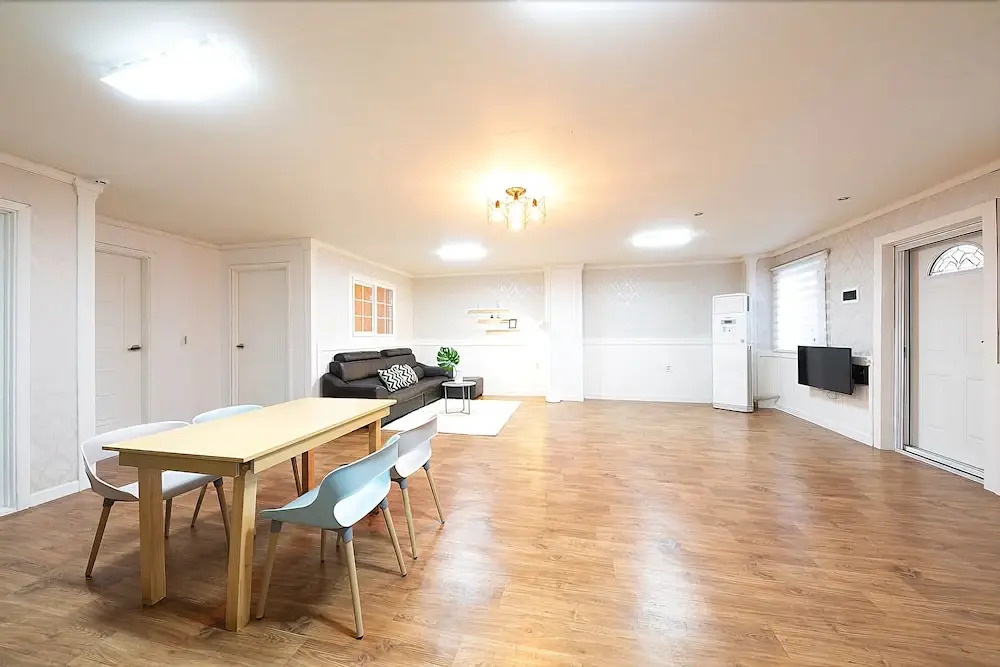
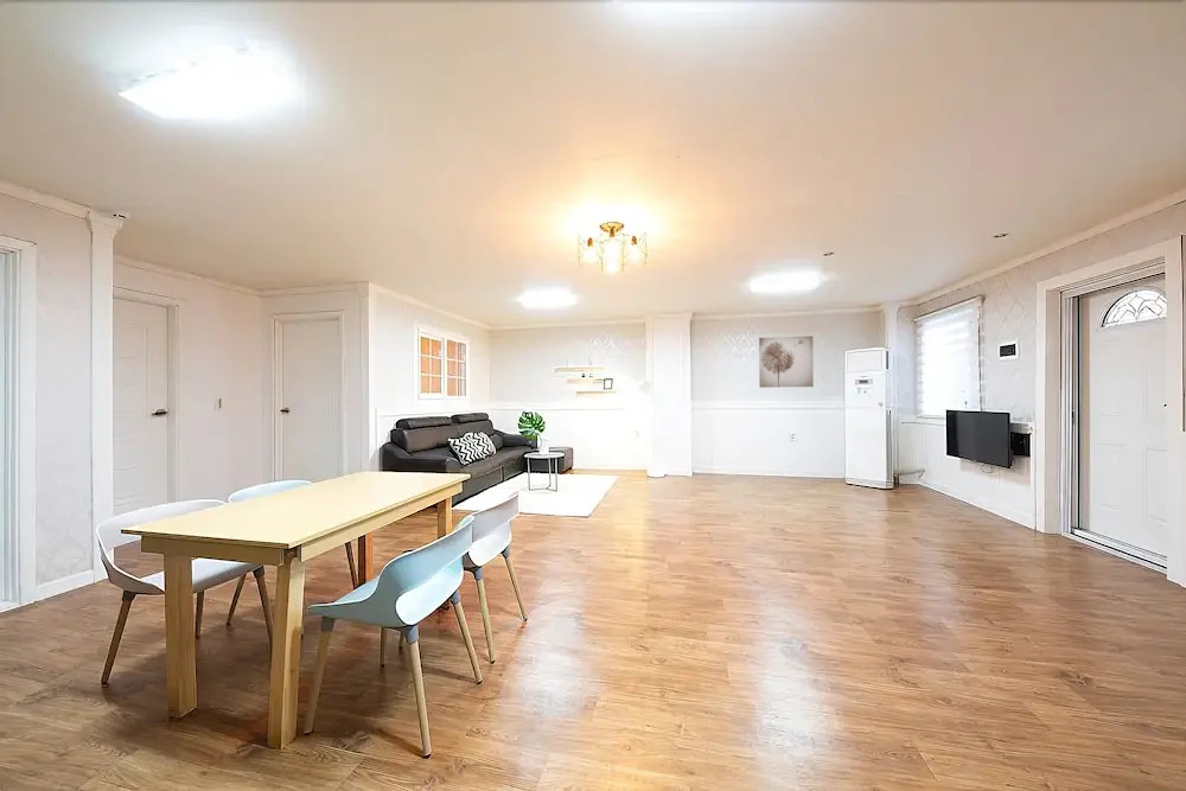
+ wall art [758,334,815,389]
